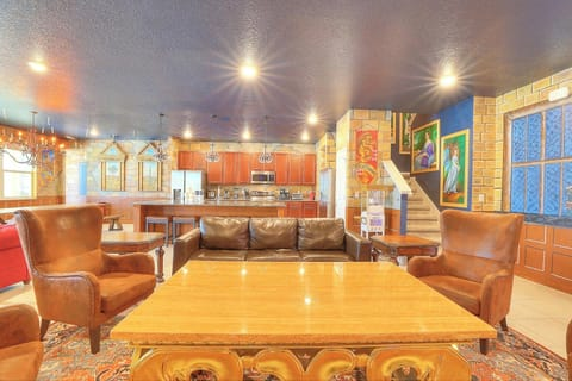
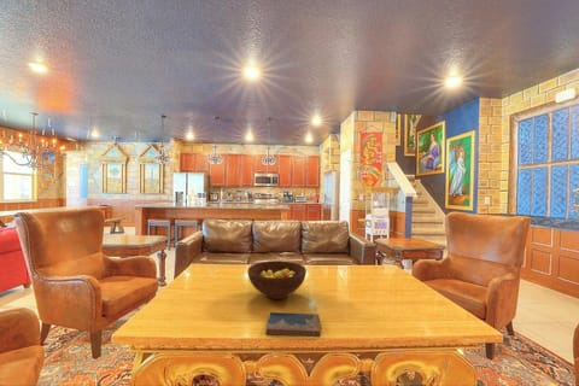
+ fruit bowl [246,261,308,300]
+ hardcover book [264,311,321,338]
